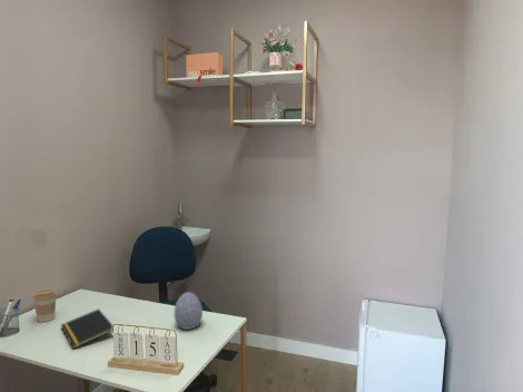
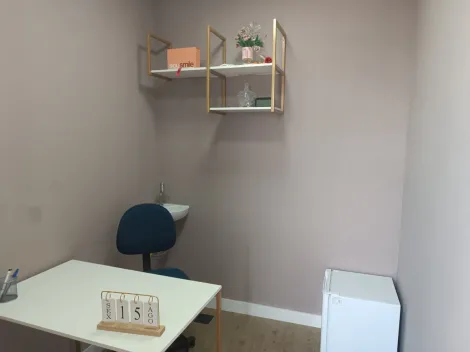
- decorative egg [174,291,204,331]
- coffee cup [32,288,58,323]
- notepad [60,307,114,350]
